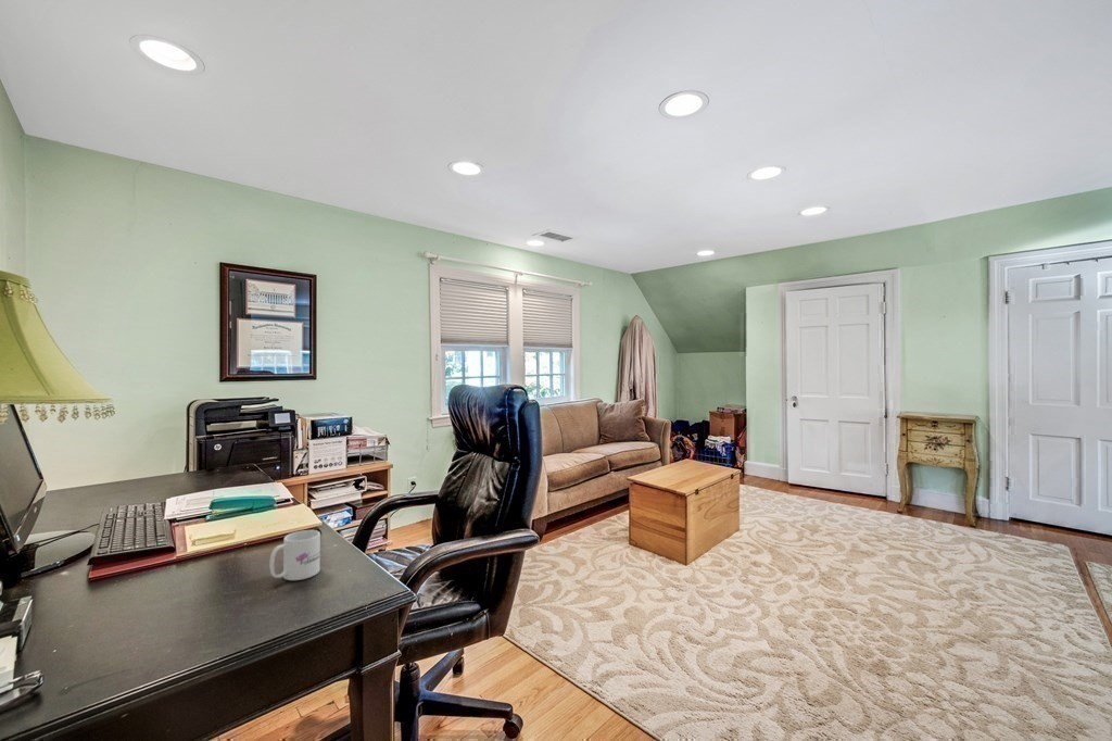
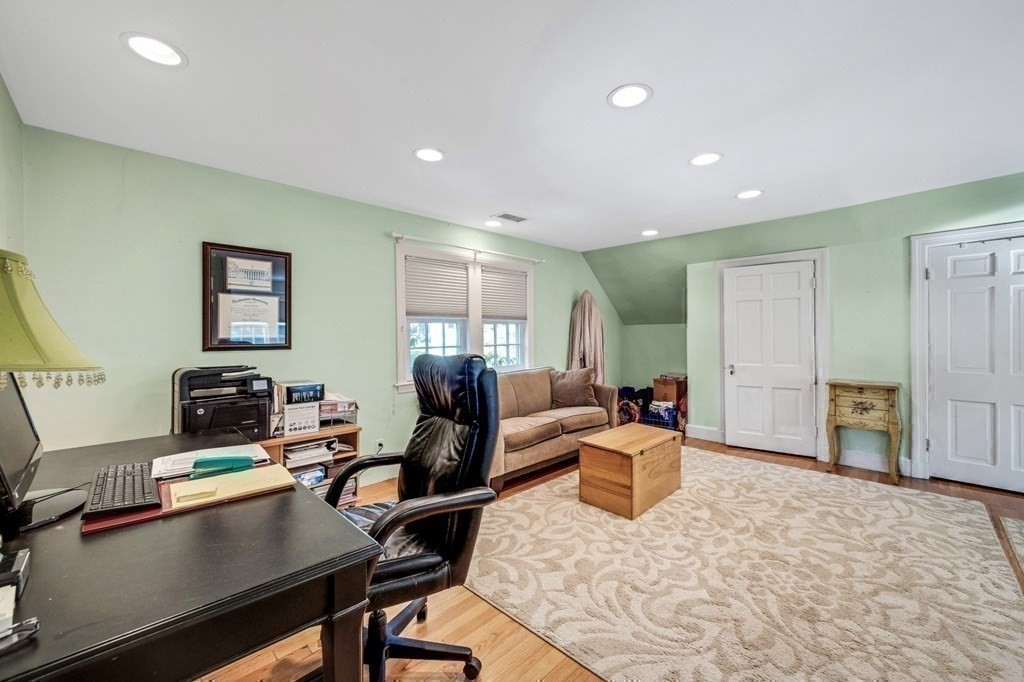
- mug [268,529,321,581]
